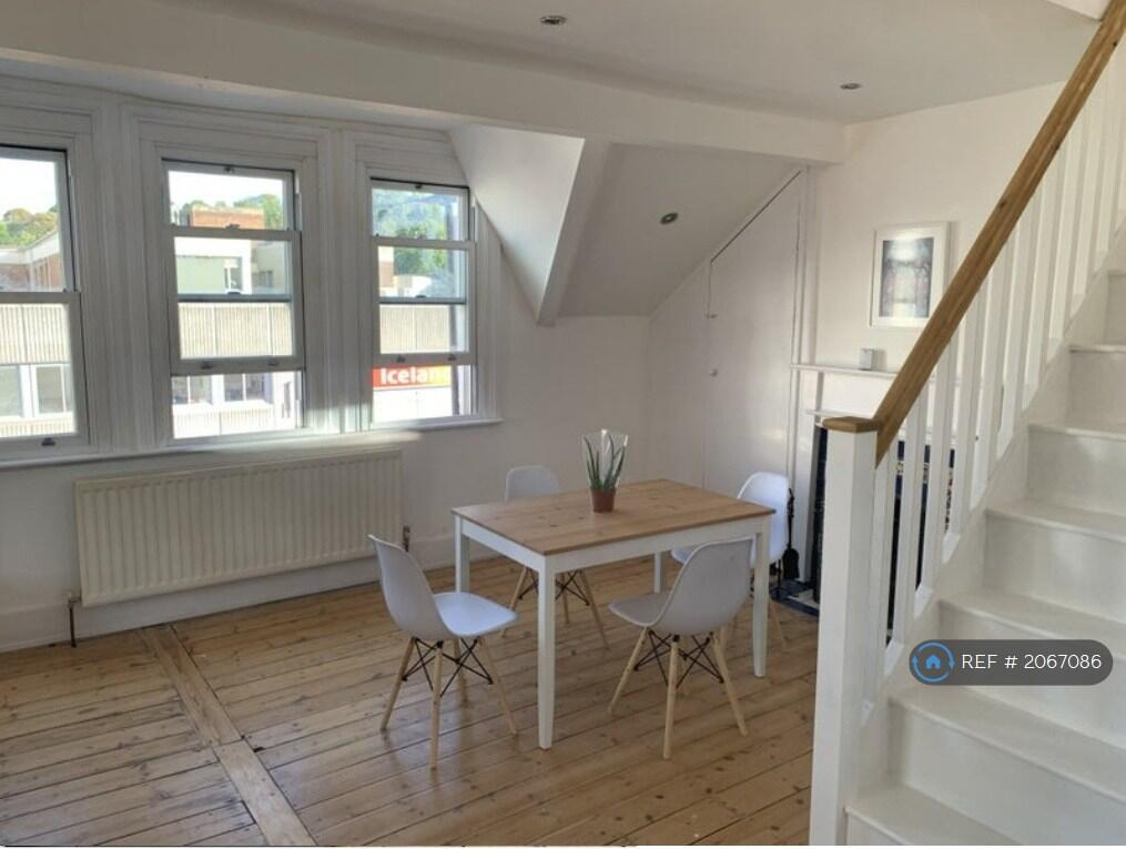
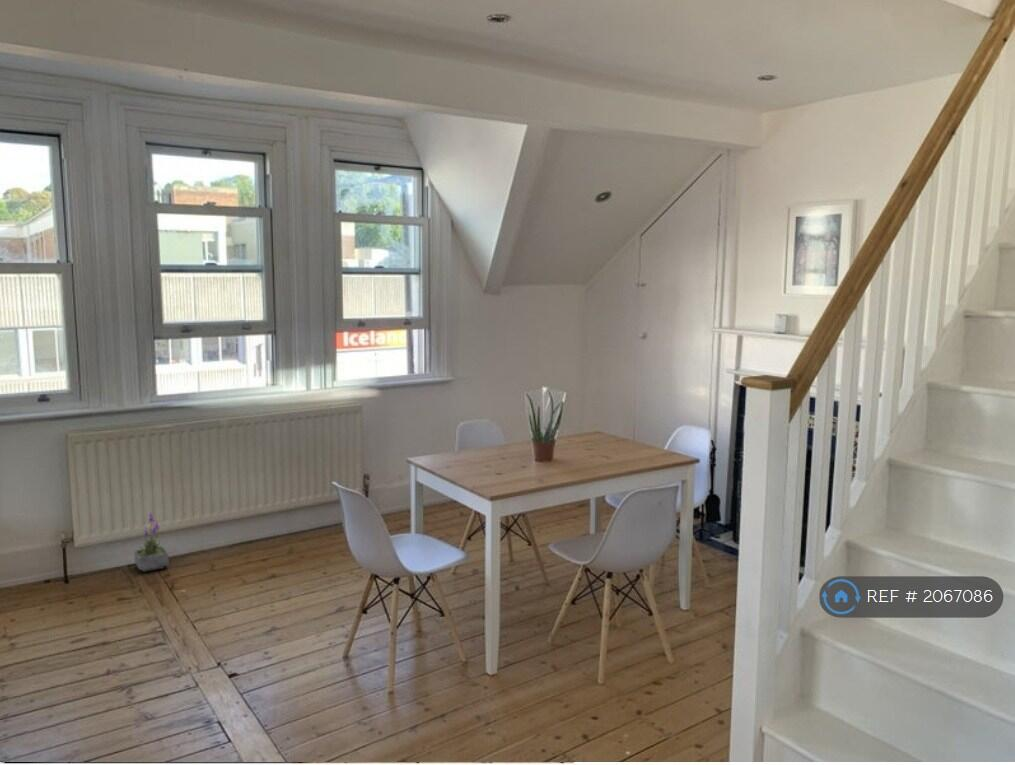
+ potted plant [133,510,170,573]
